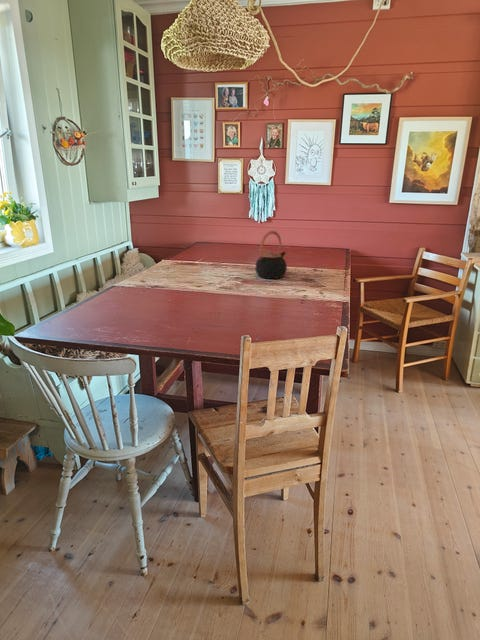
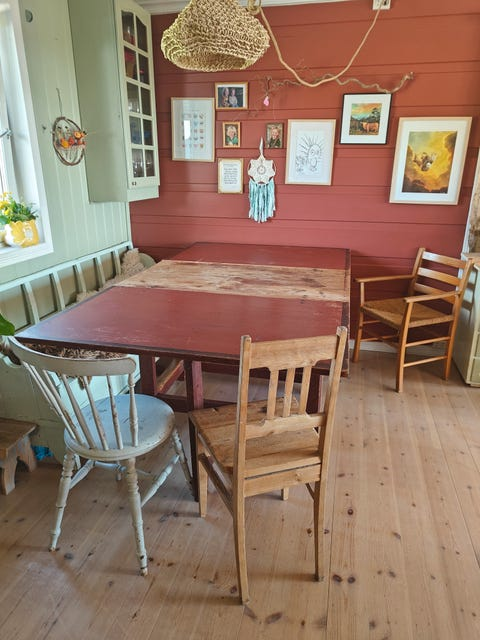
- teapot [255,230,288,280]
